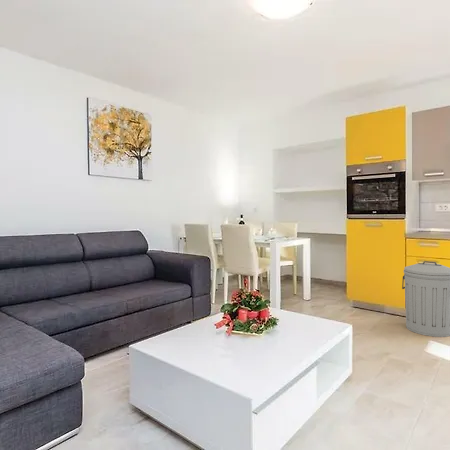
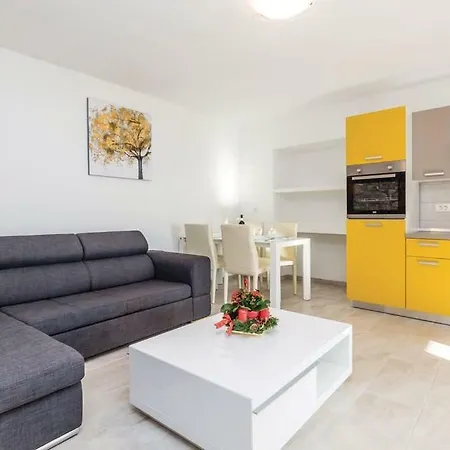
- trash can [401,260,450,338]
